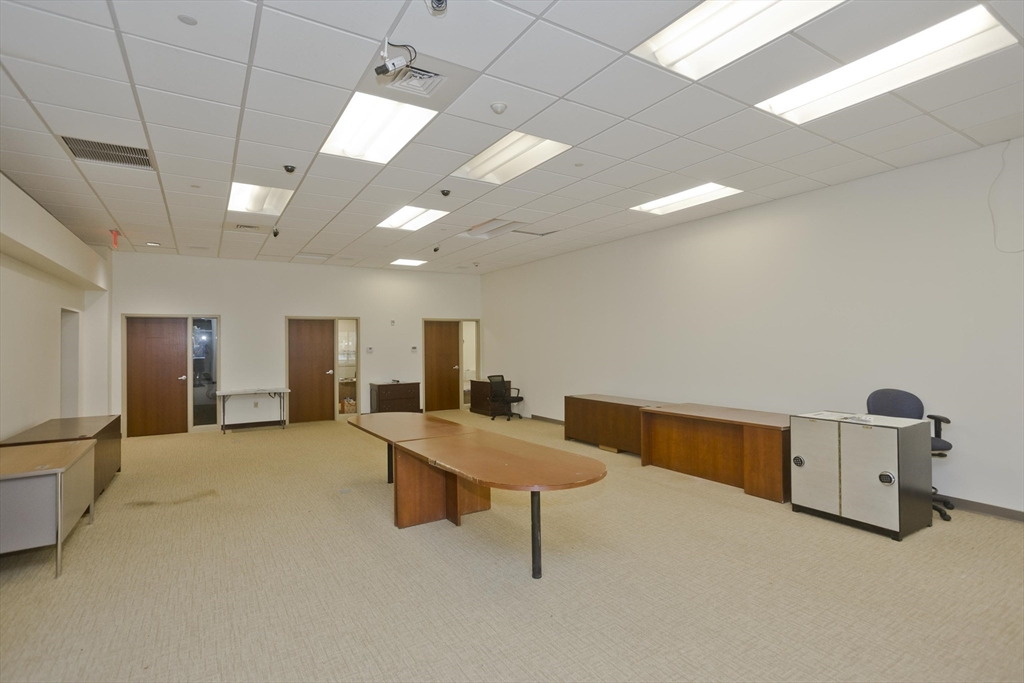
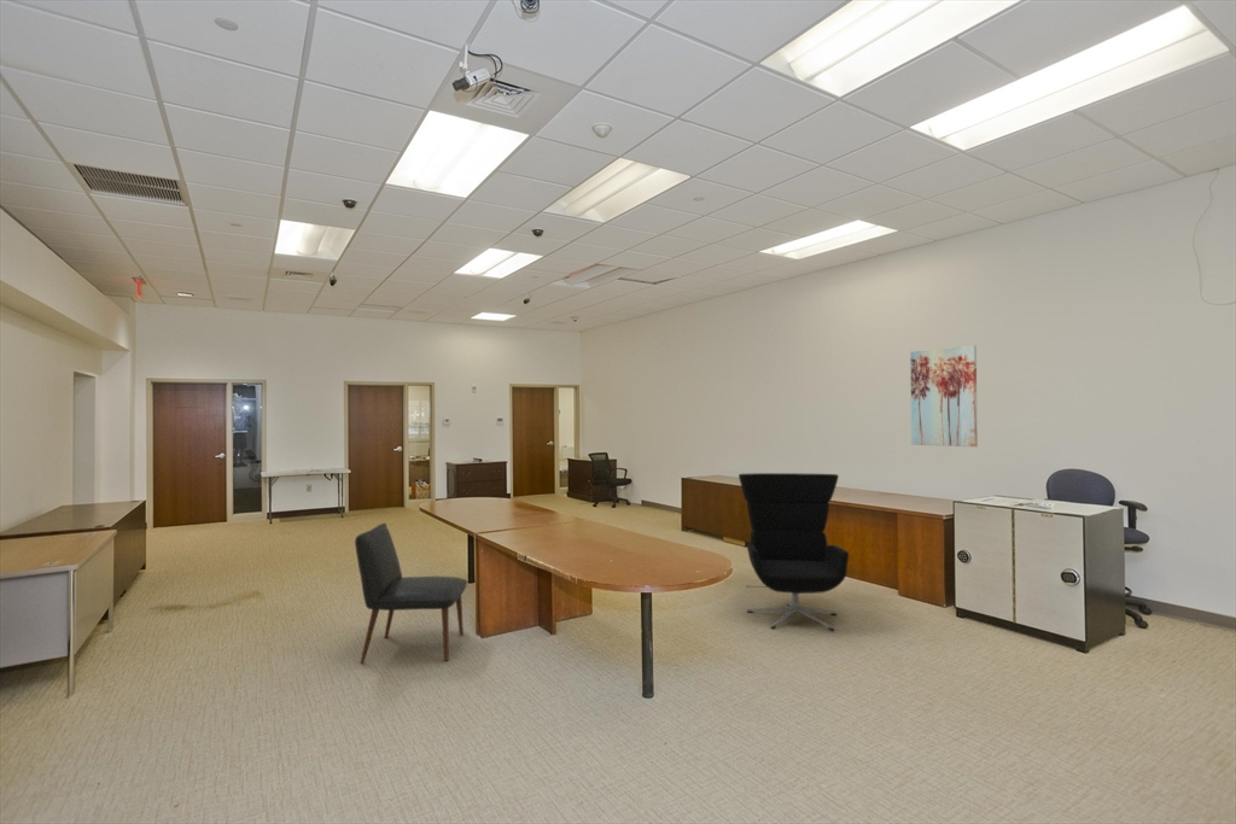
+ office chair [737,472,850,632]
+ chair [354,522,468,665]
+ wall art [909,344,979,448]
